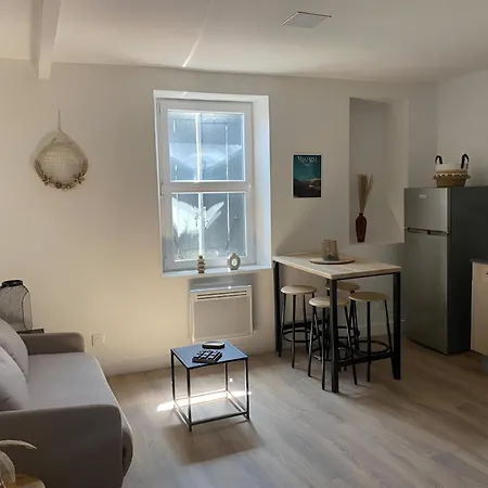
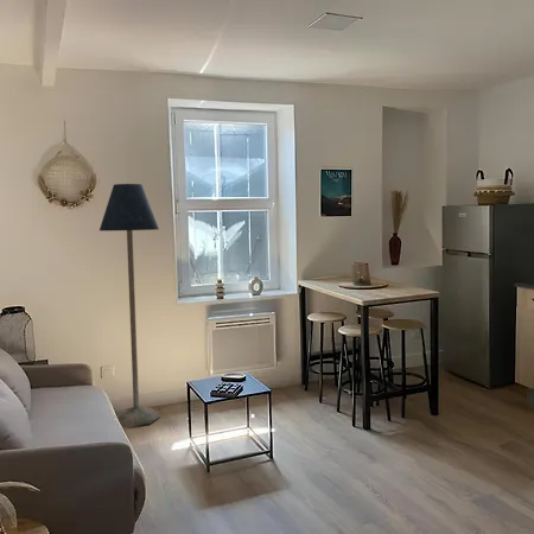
+ floor lamp [98,183,161,427]
